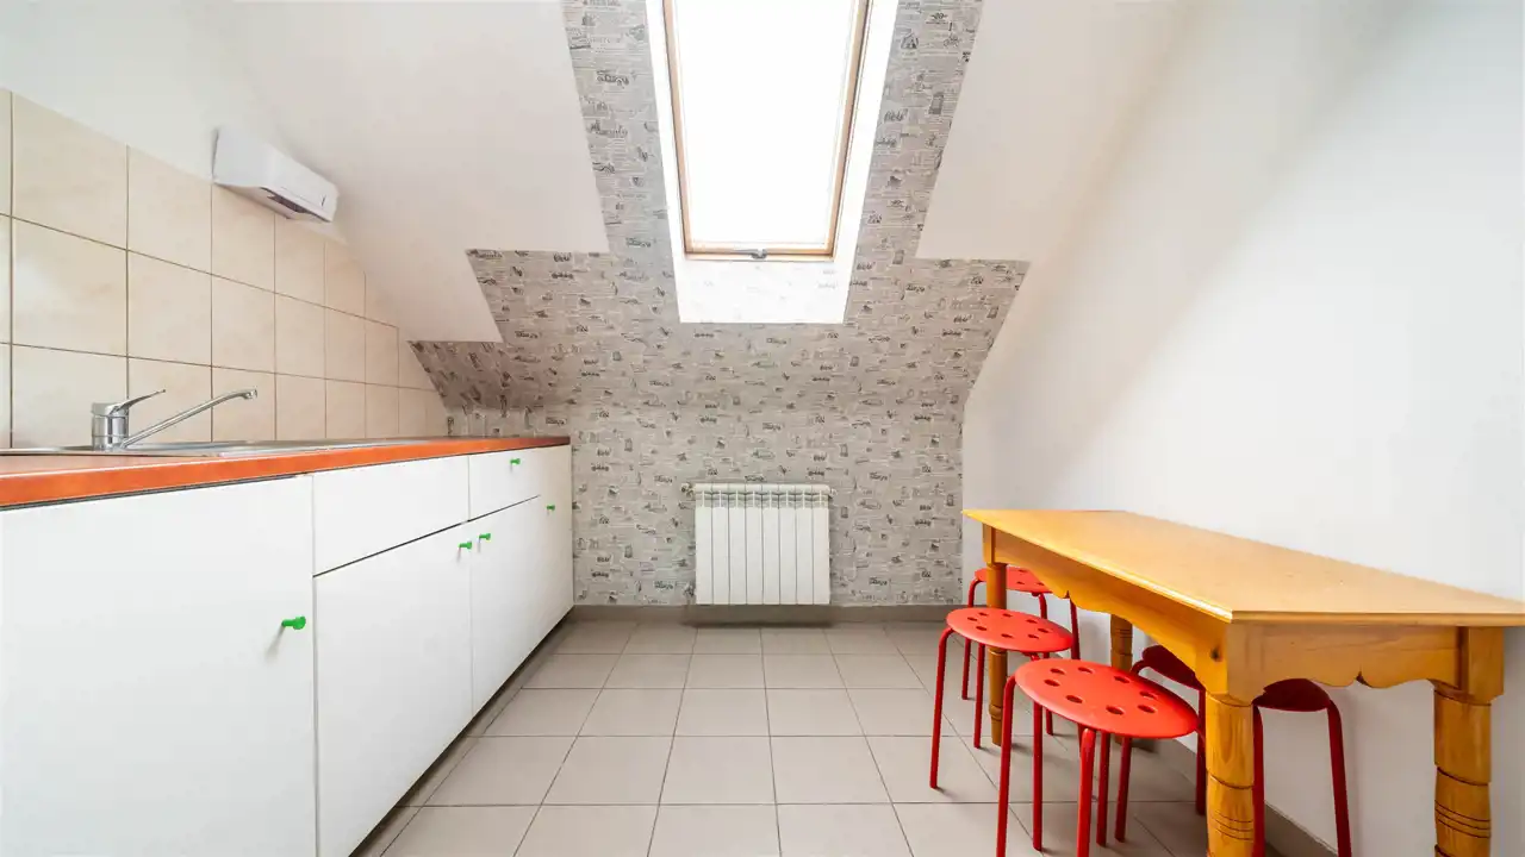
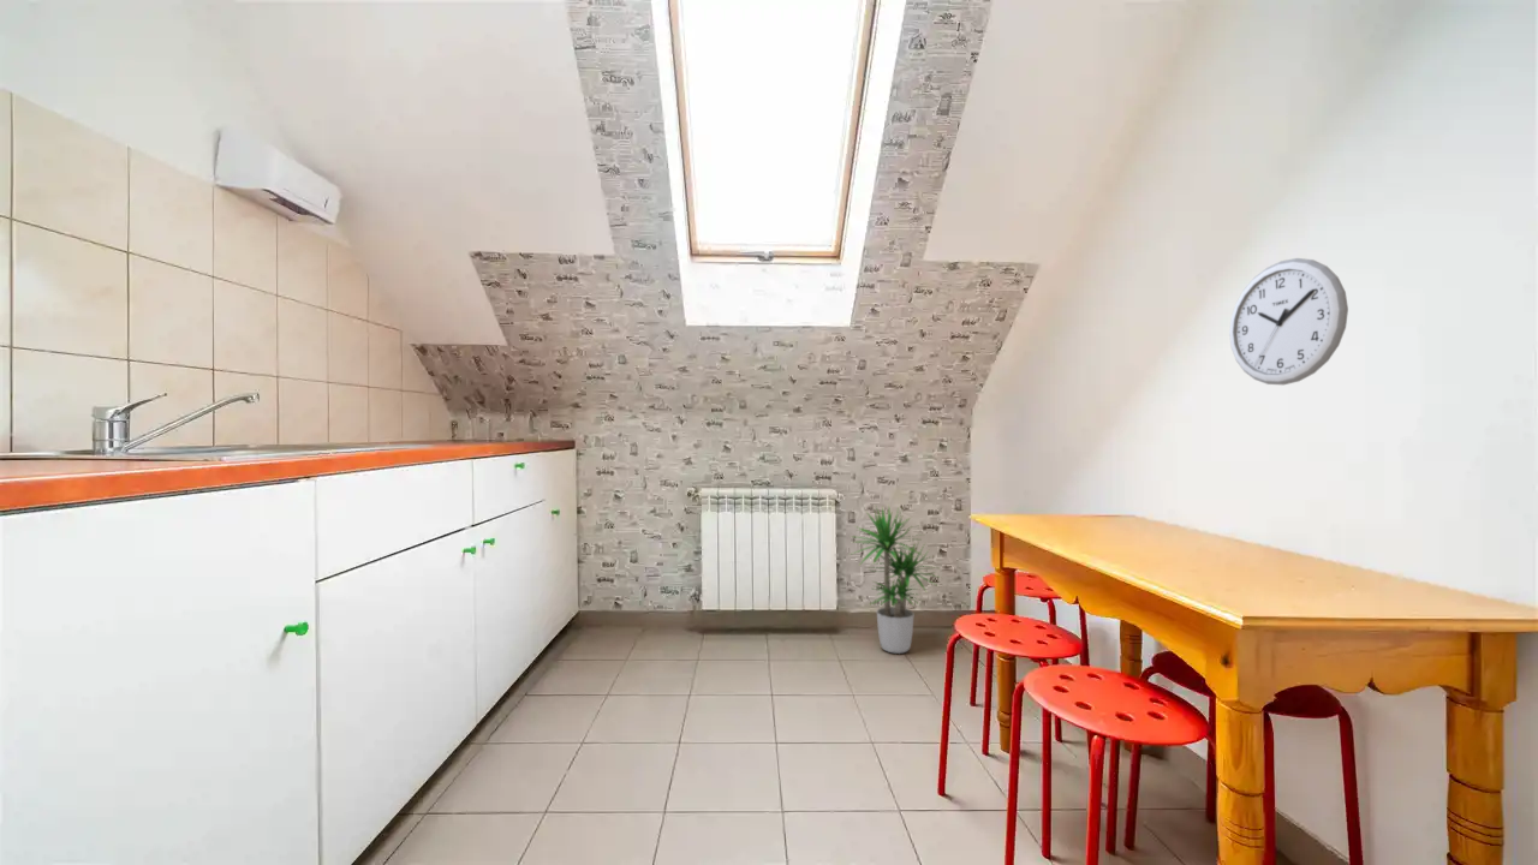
+ potted plant [848,502,942,655]
+ wall clock [1228,257,1349,386]
